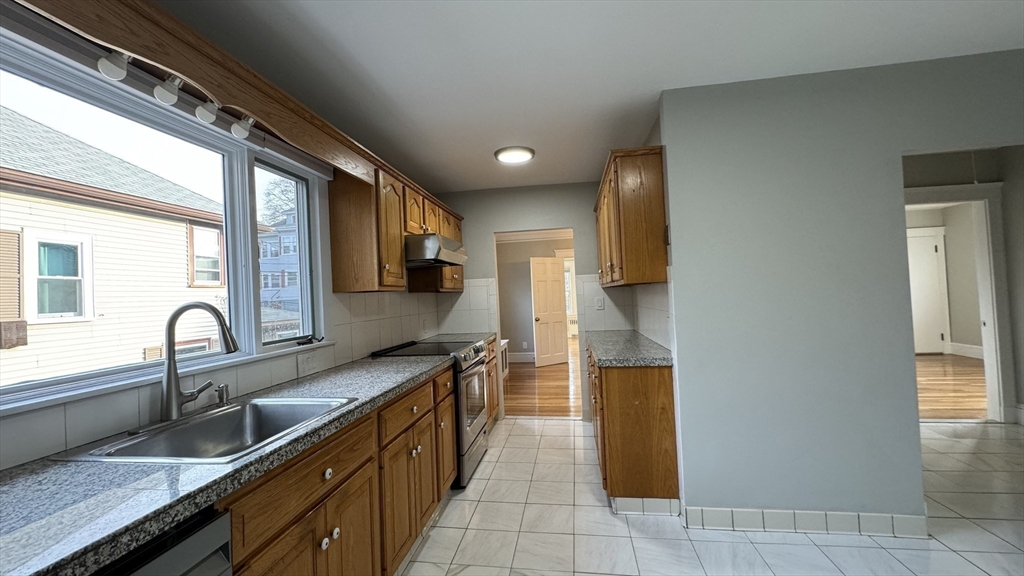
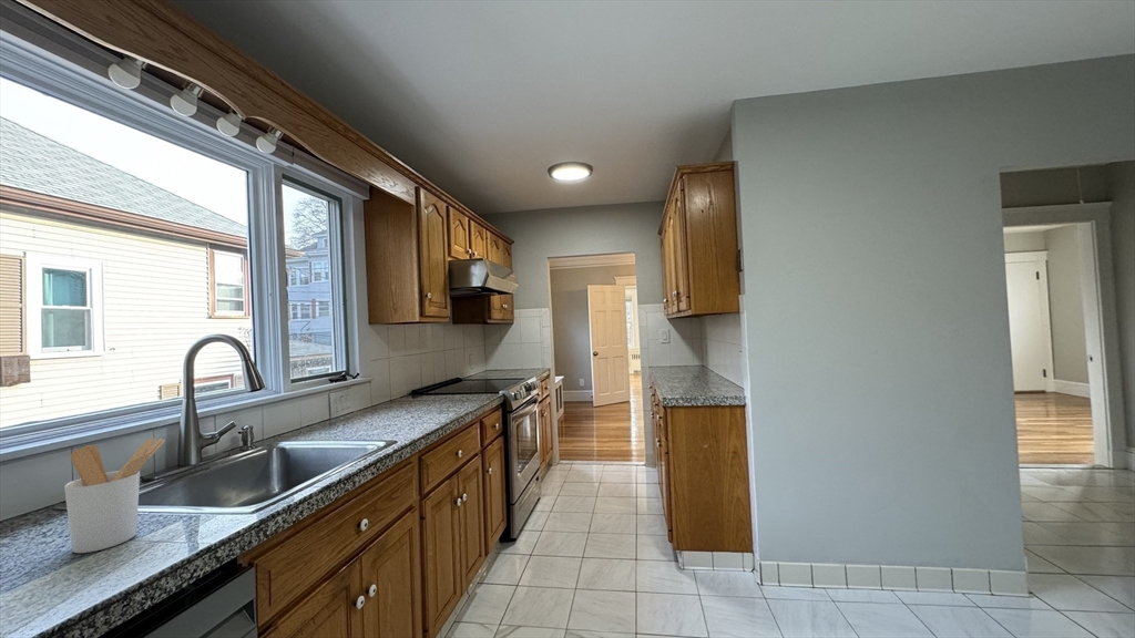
+ utensil holder [63,438,166,554]
